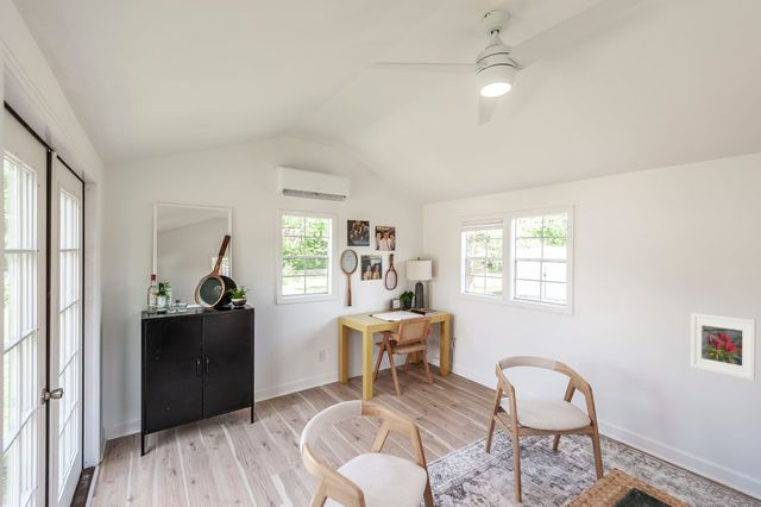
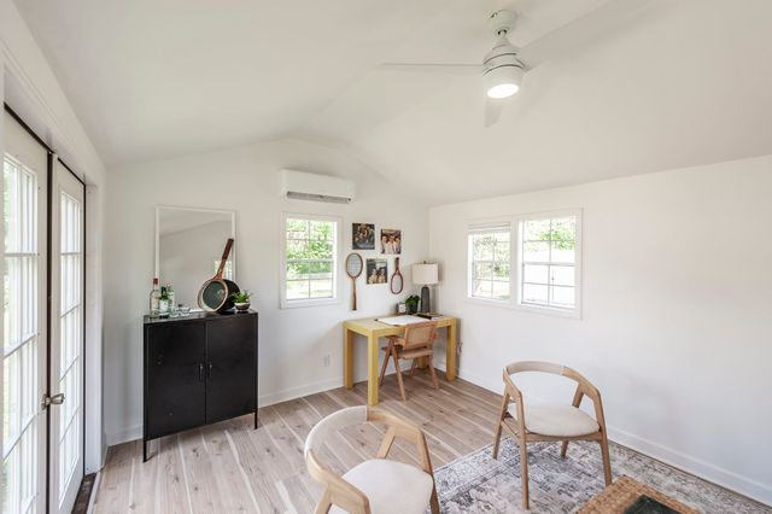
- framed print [690,312,757,382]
